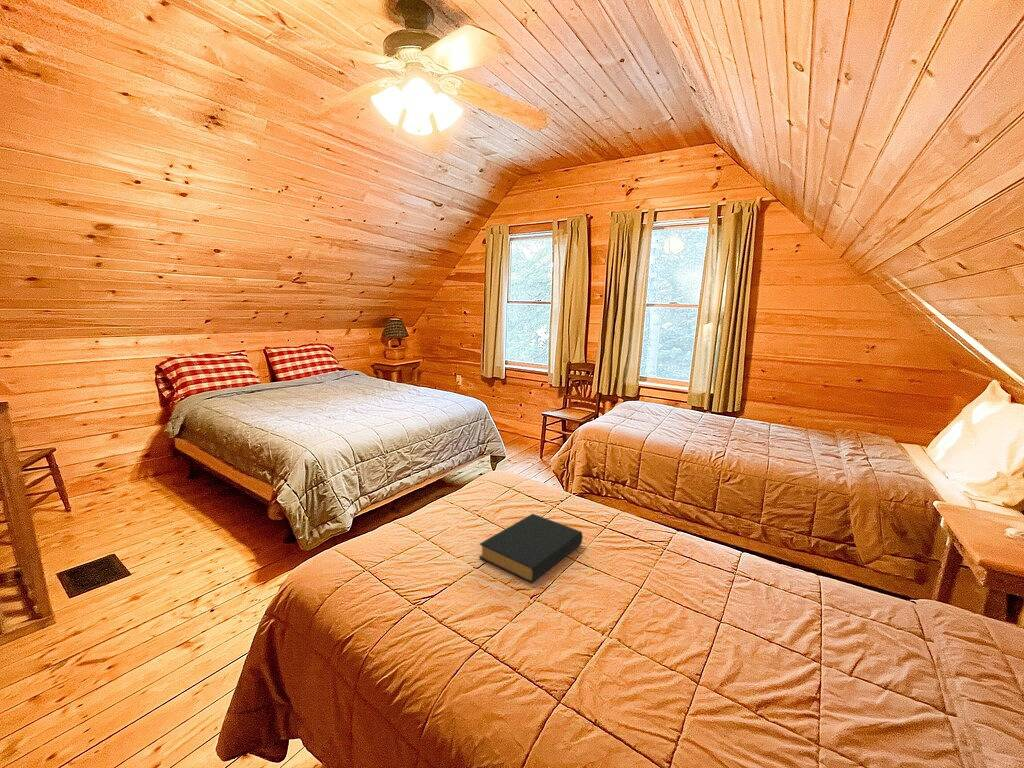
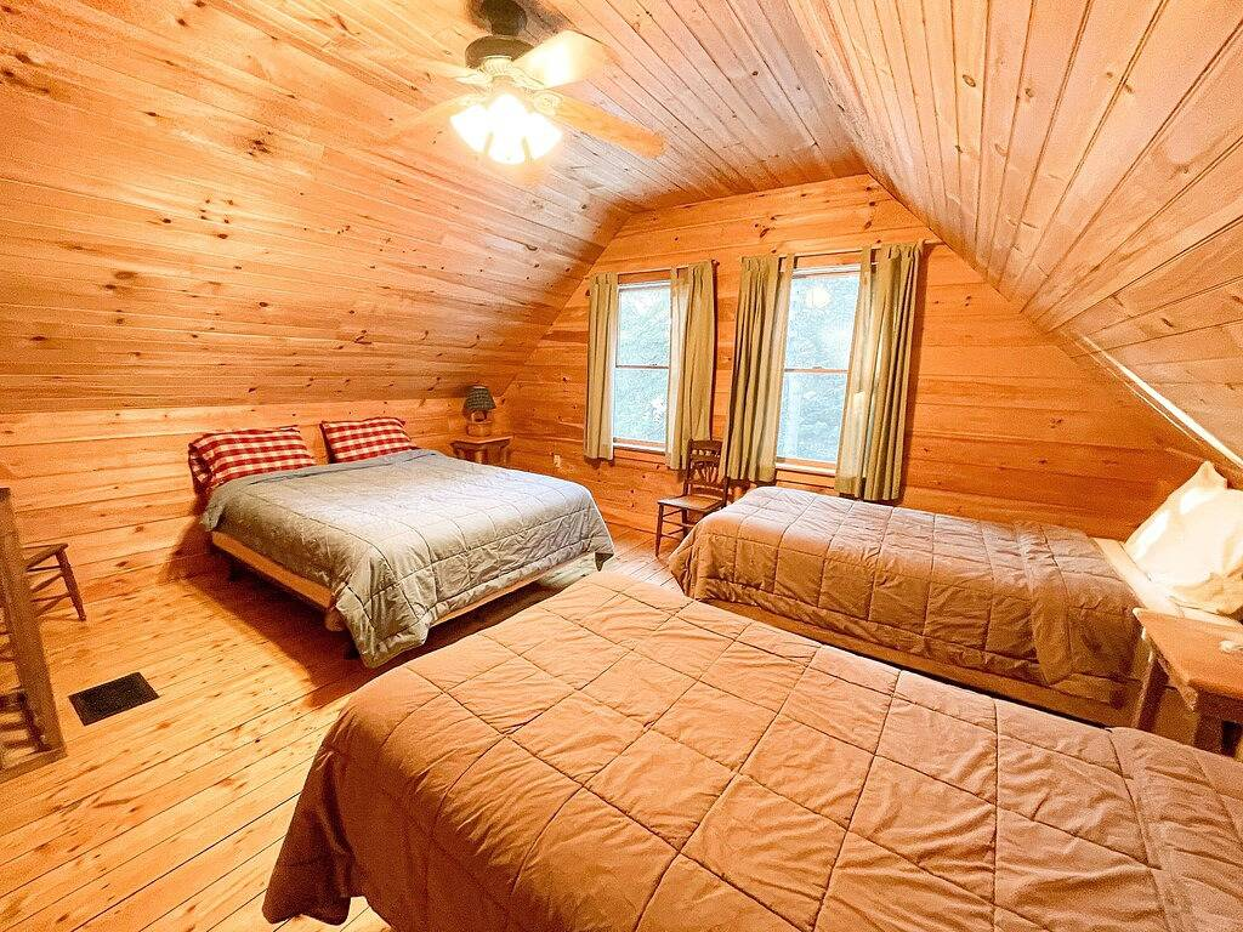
- hardback book [478,513,584,584]
